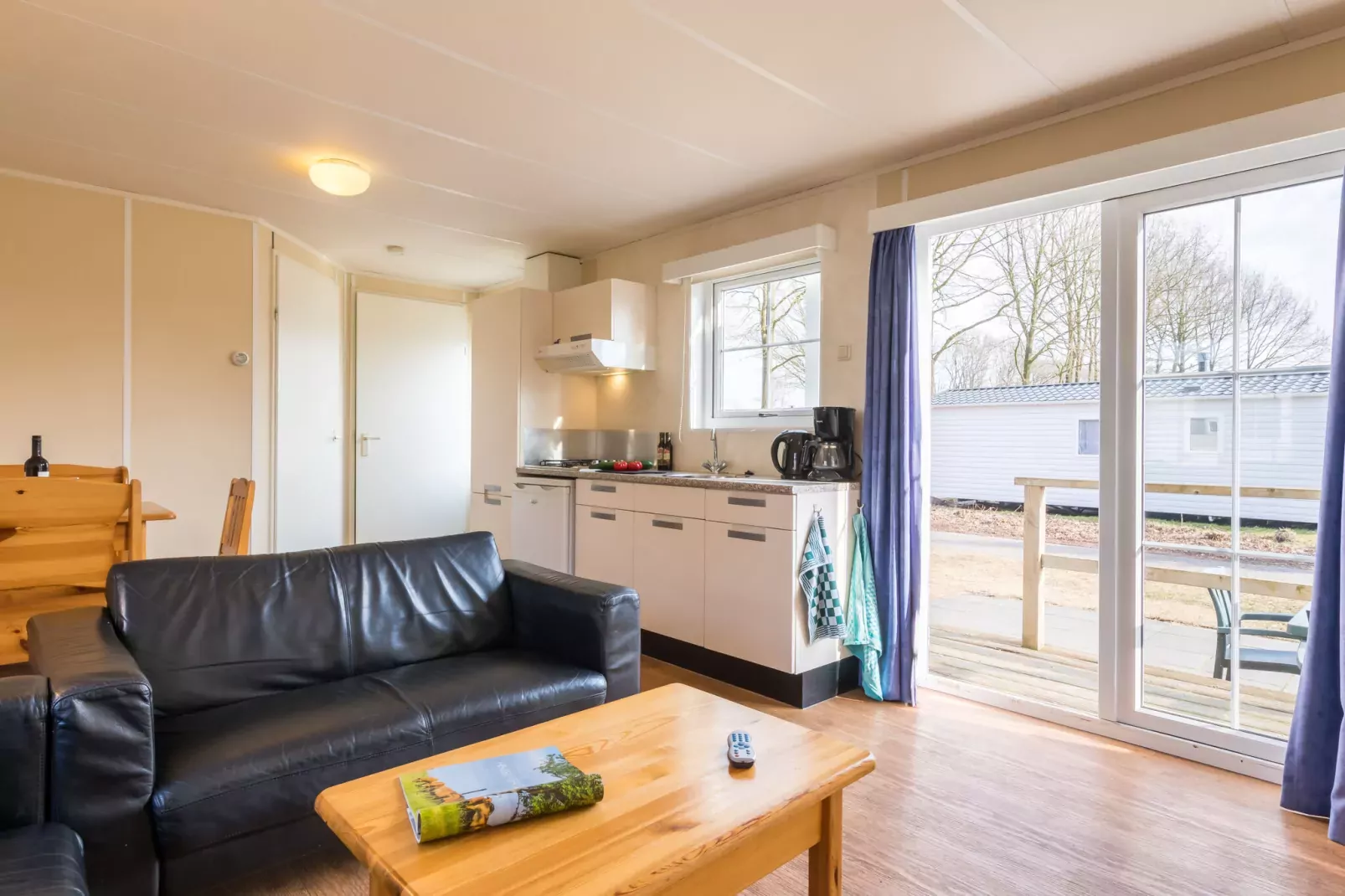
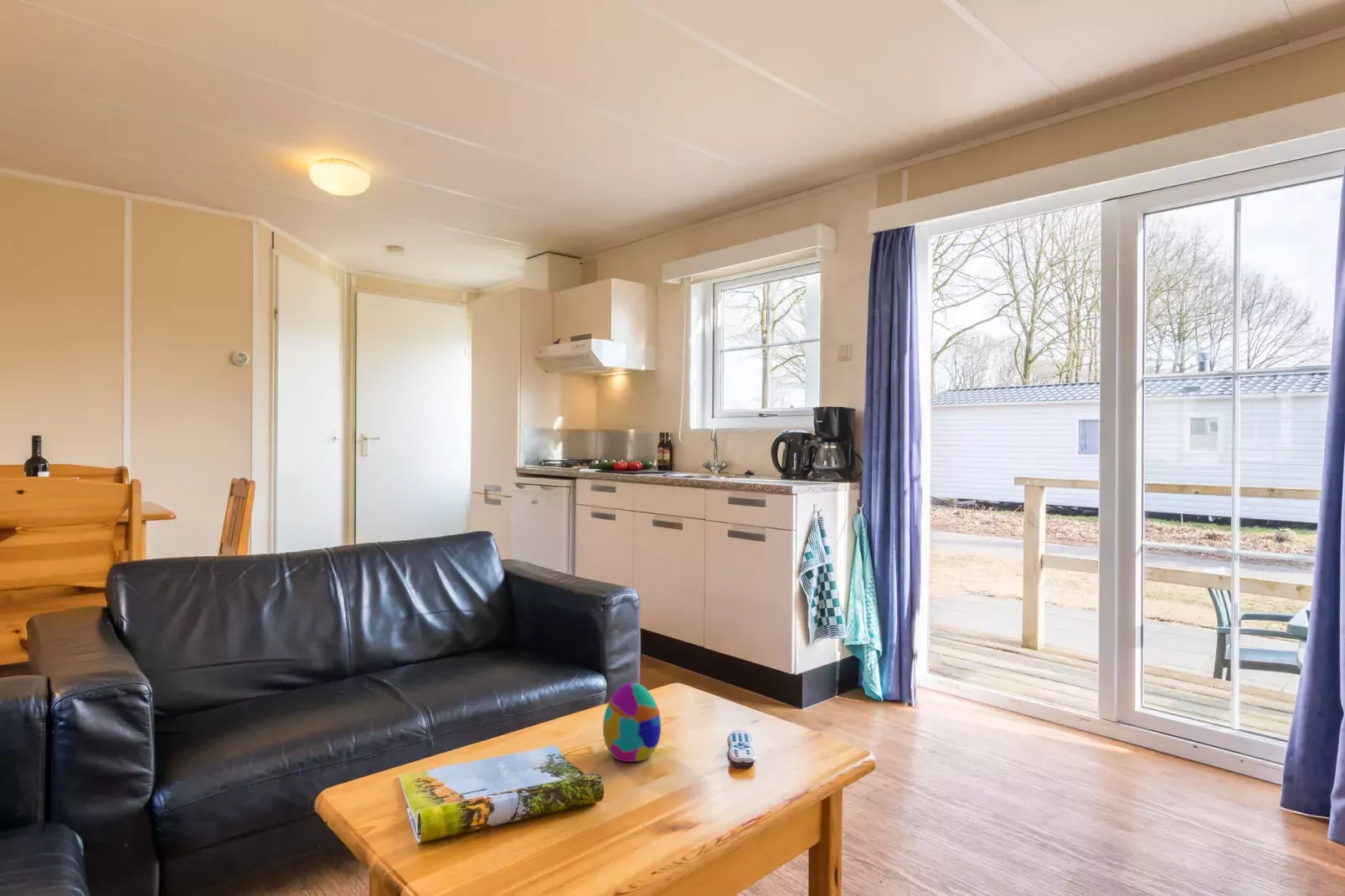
+ decorative egg [602,682,662,763]
